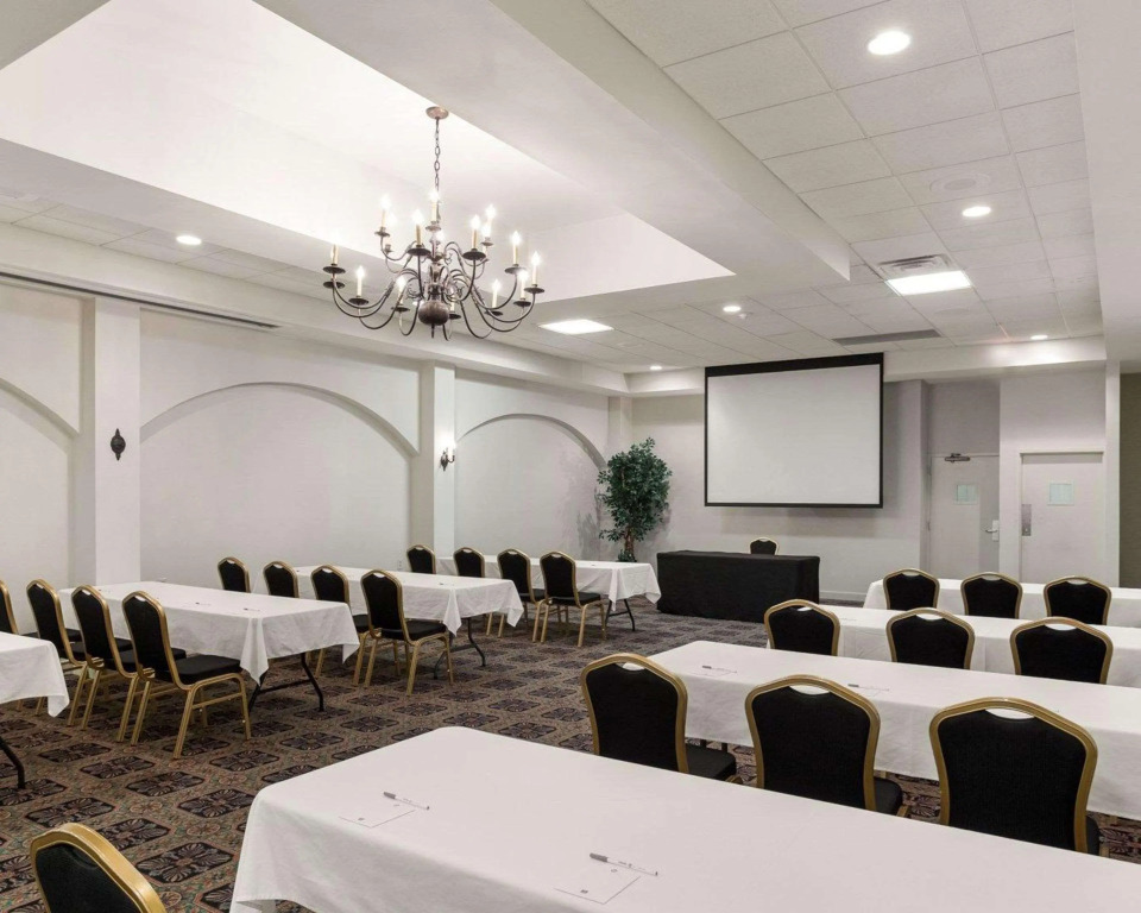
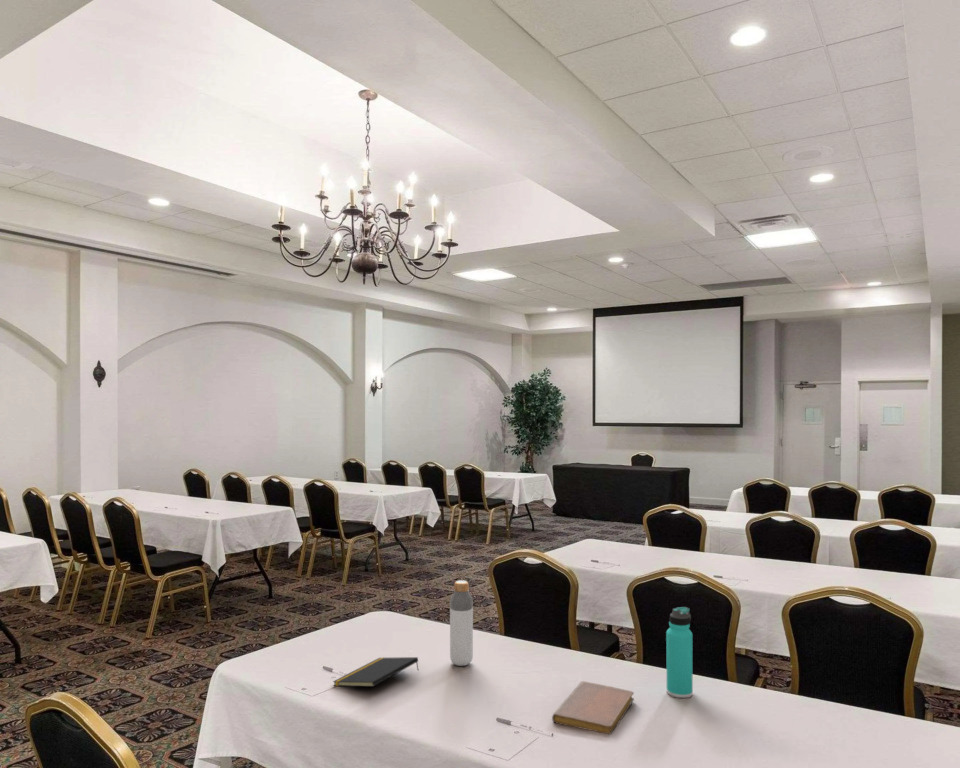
+ notebook [551,680,635,735]
+ thermos bottle [665,606,694,699]
+ notepad [332,656,419,688]
+ bottle [449,579,474,667]
